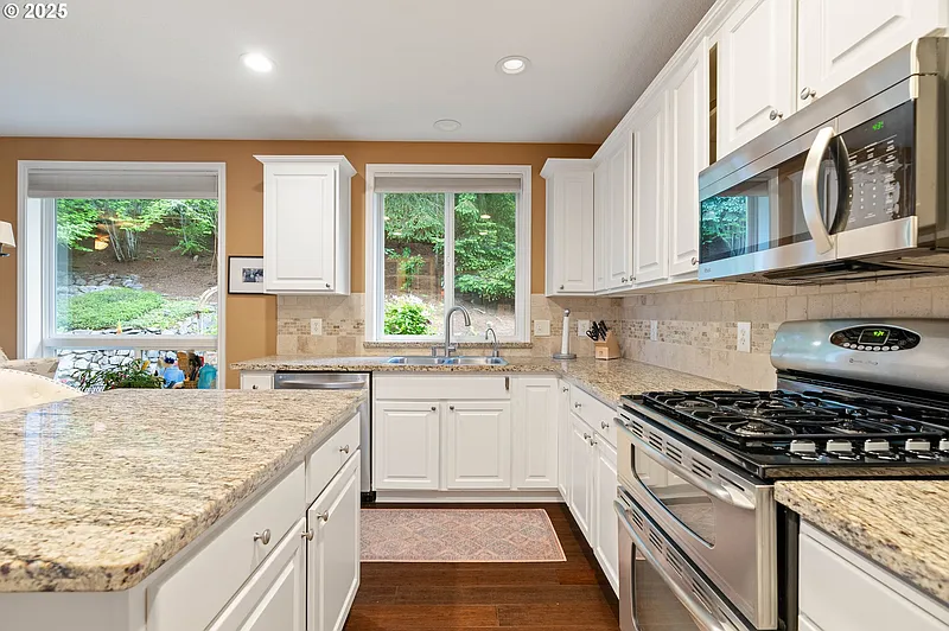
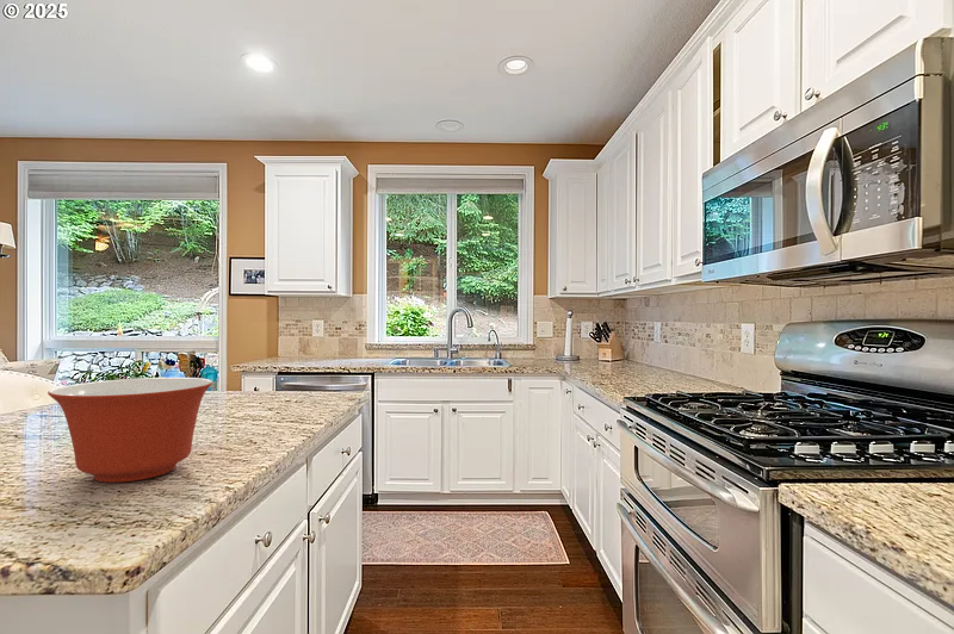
+ mixing bowl [47,377,215,484]
